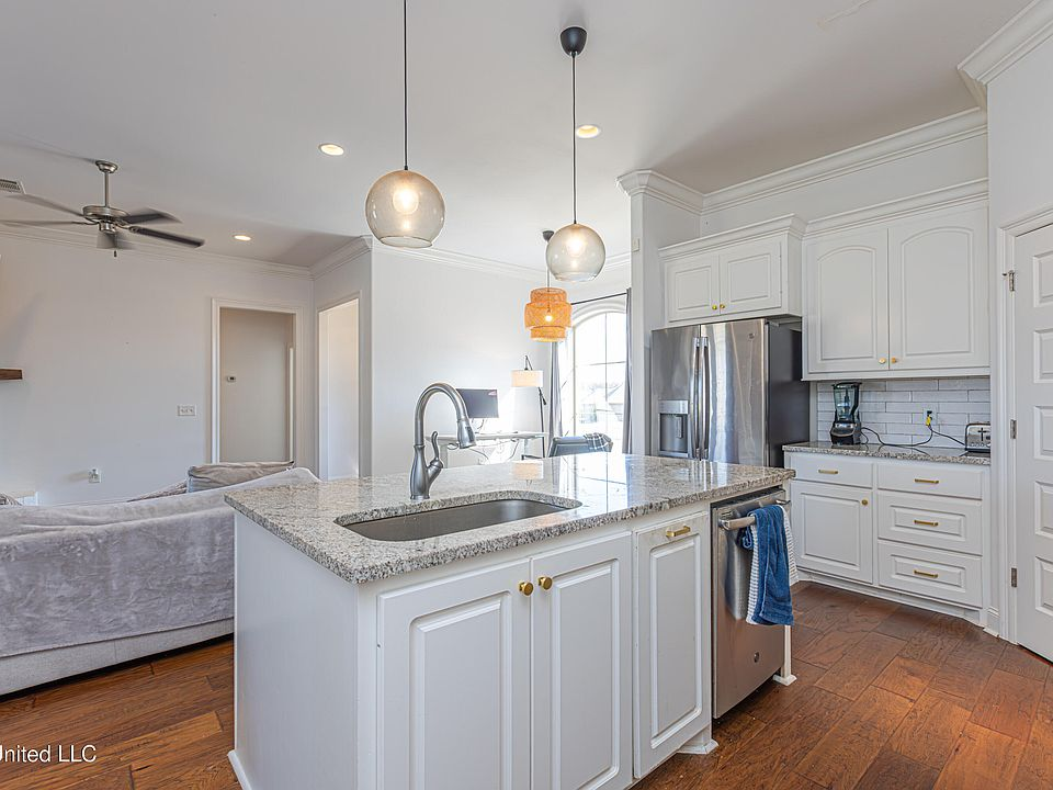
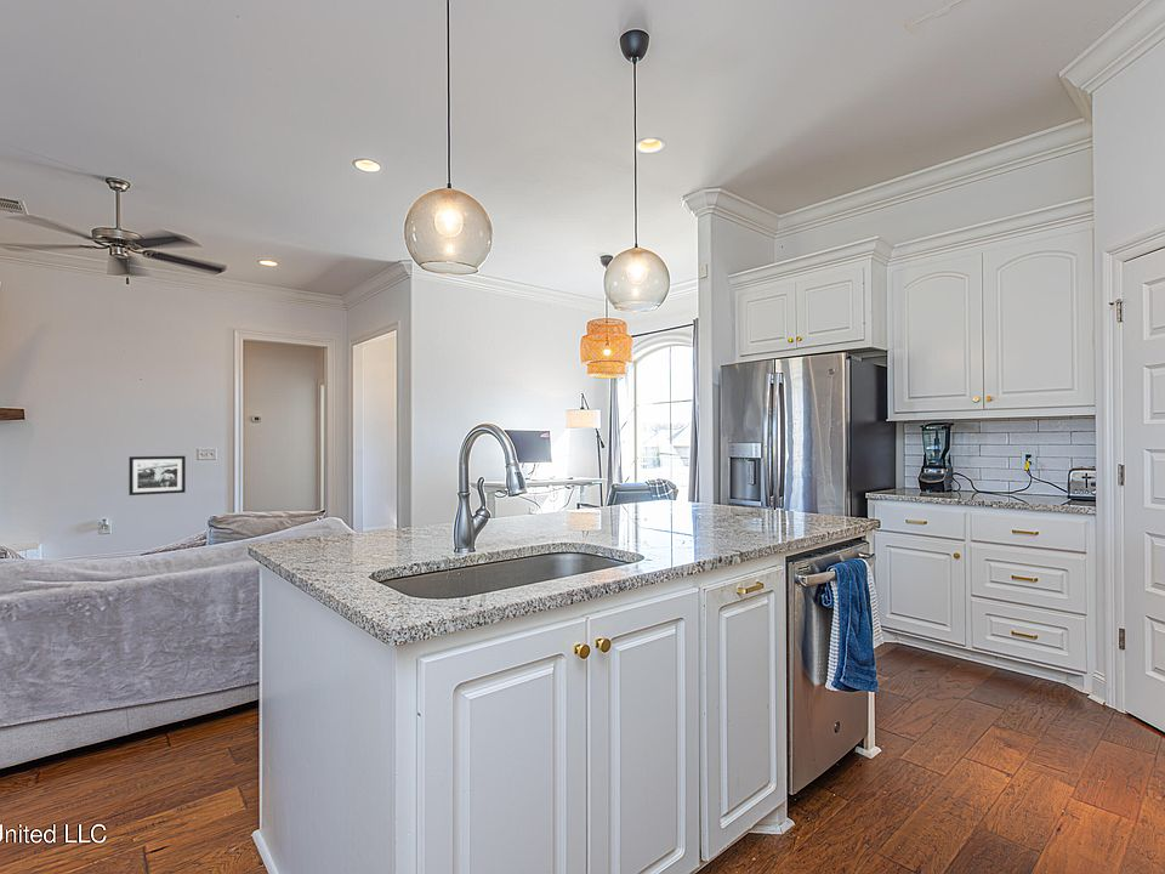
+ picture frame [127,455,187,496]
